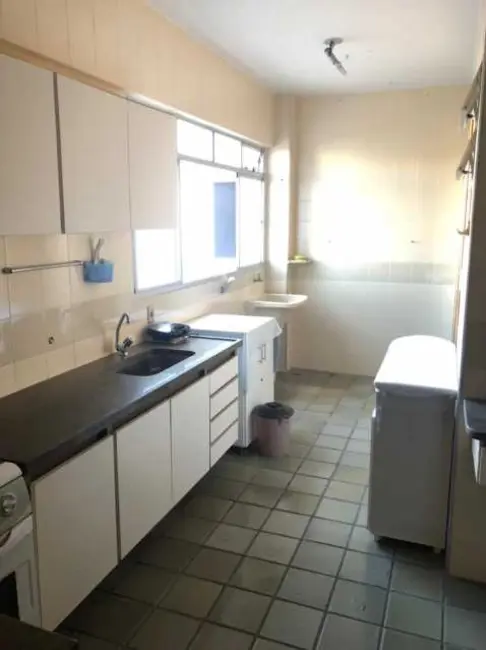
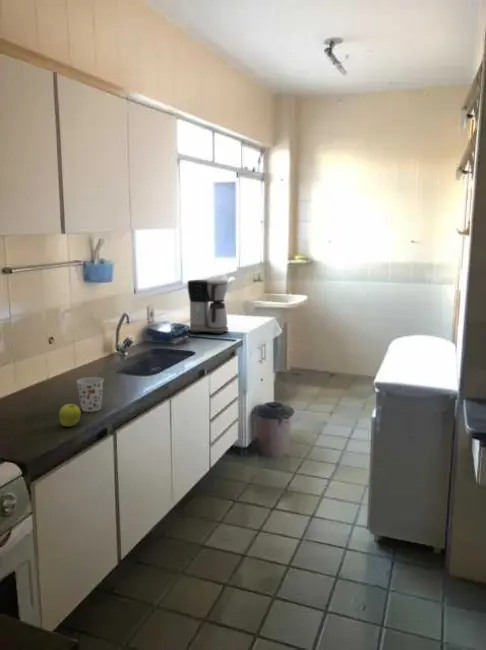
+ fruit [58,403,82,427]
+ coffee maker [187,279,229,335]
+ cup [75,376,105,413]
